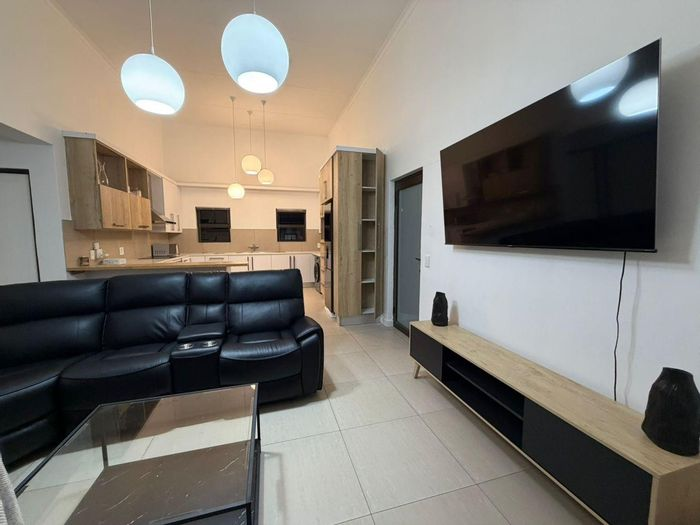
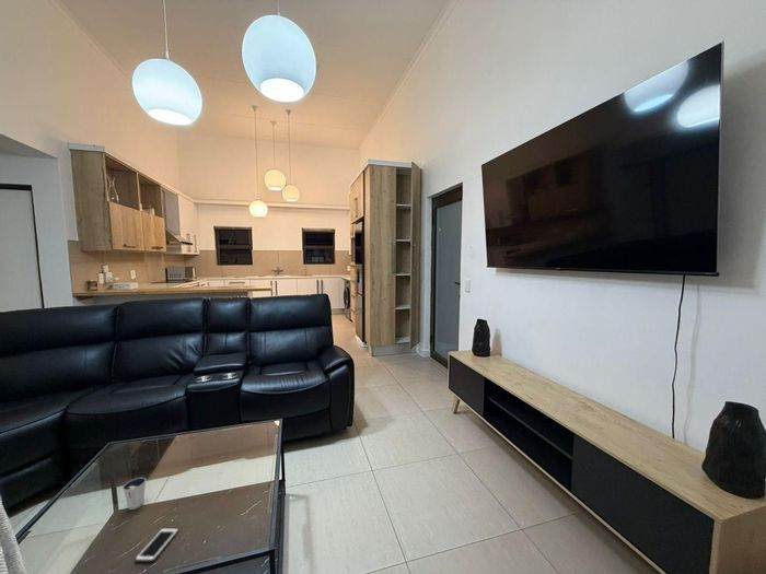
+ dixie cup [121,477,147,511]
+ cell phone [134,527,179,563]
